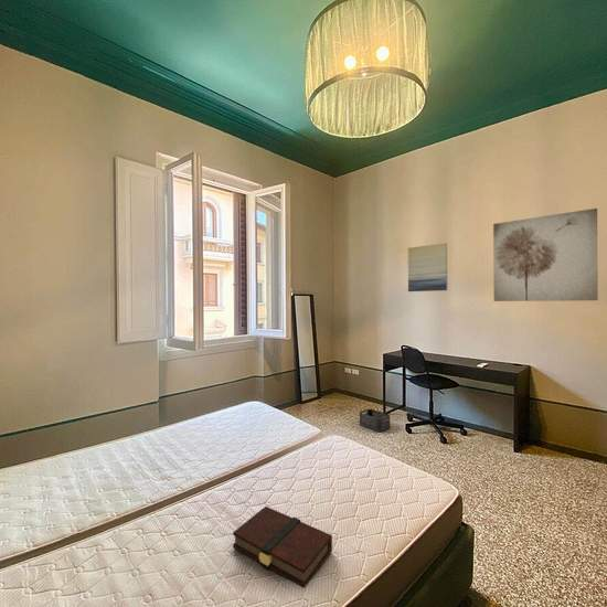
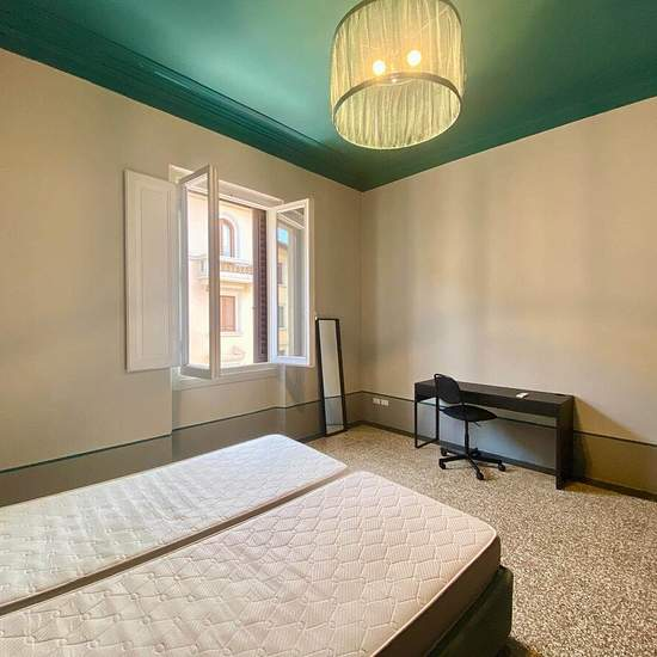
- storage bin [359,408,391,433]
- book [232,505,333,589]
- wall art [407,242,448,292]
- wall art [492,207,599,302]
